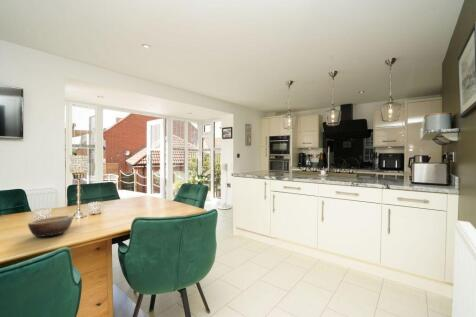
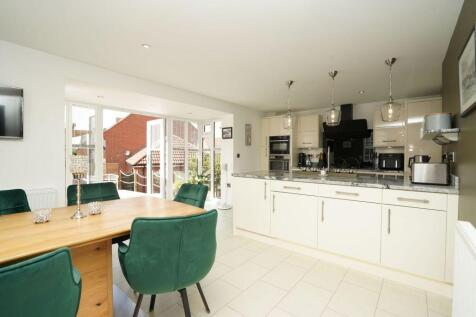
- bowl [27,214,74,238]
